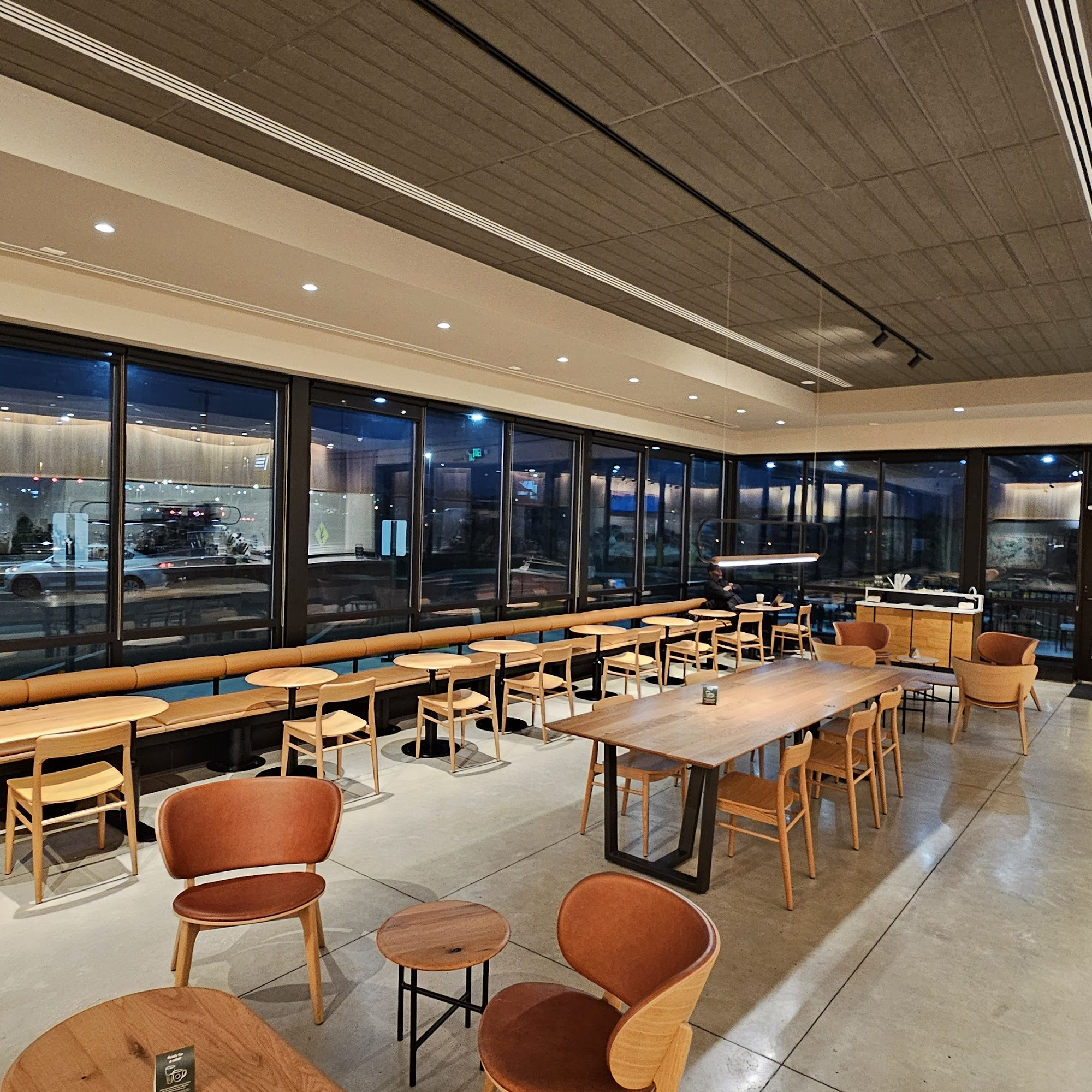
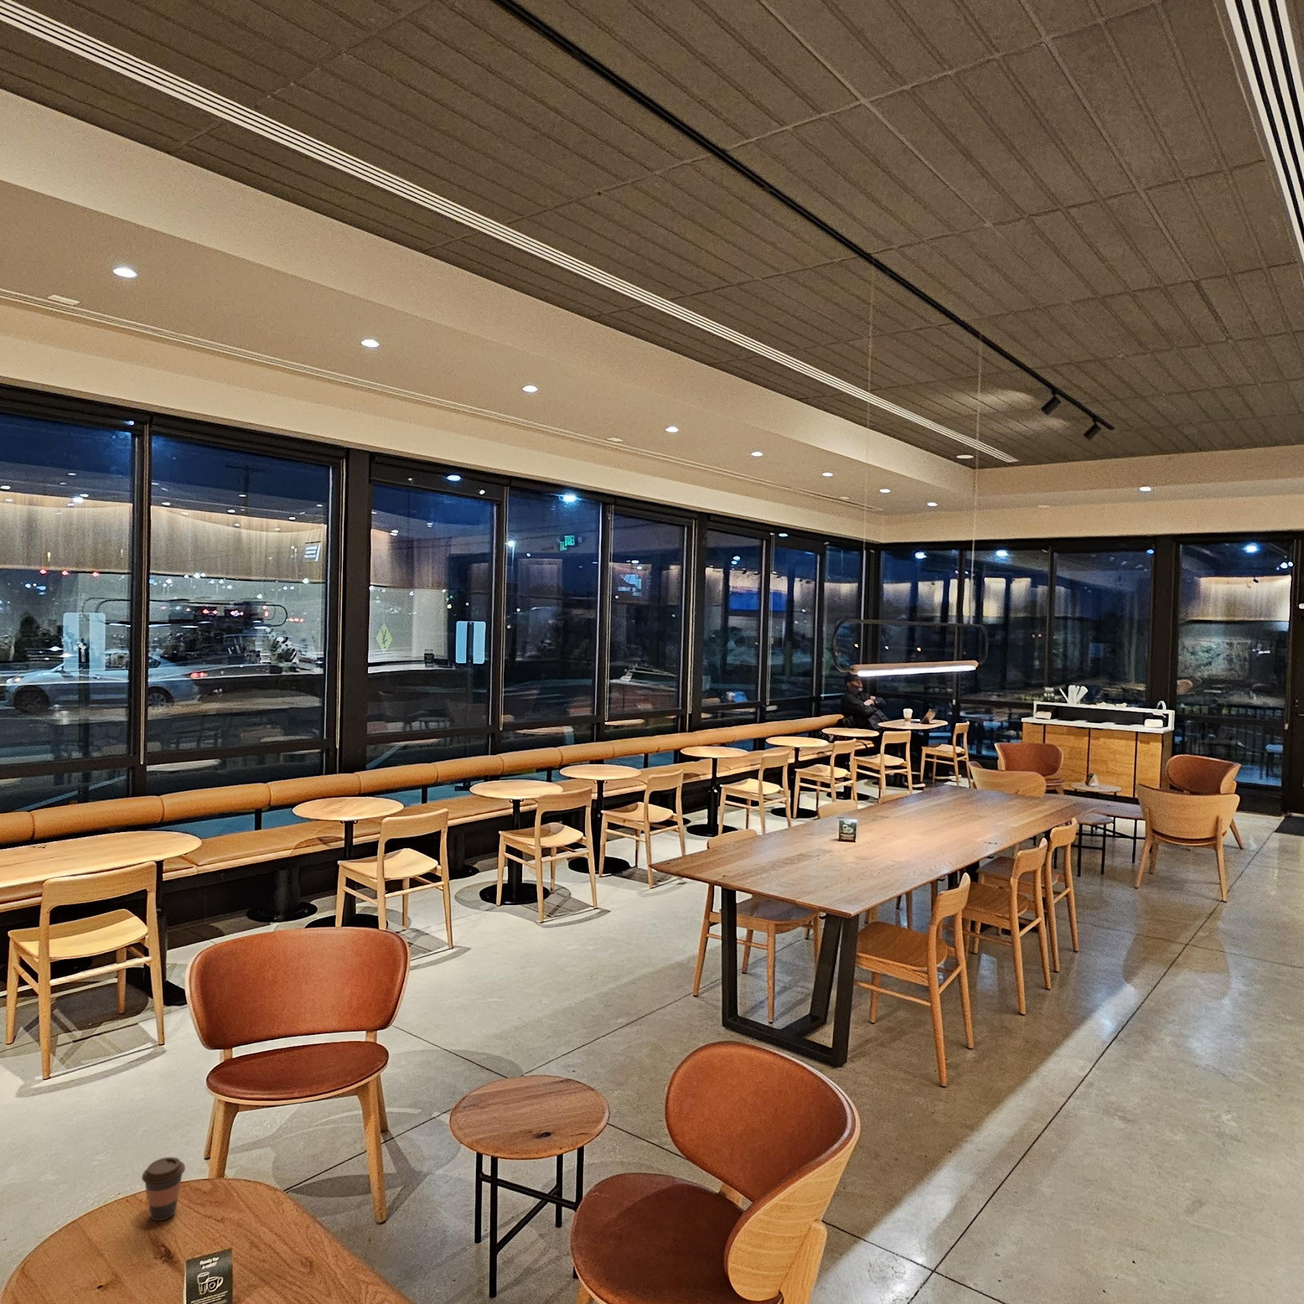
+ coffee cup [141,1157,186,1222]
